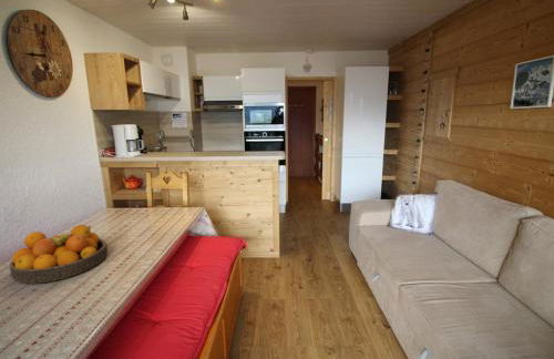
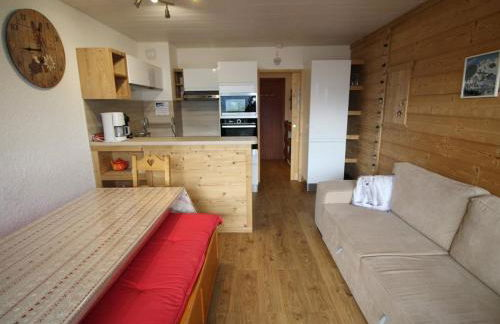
- fruit bowl [9,224,109,285]
